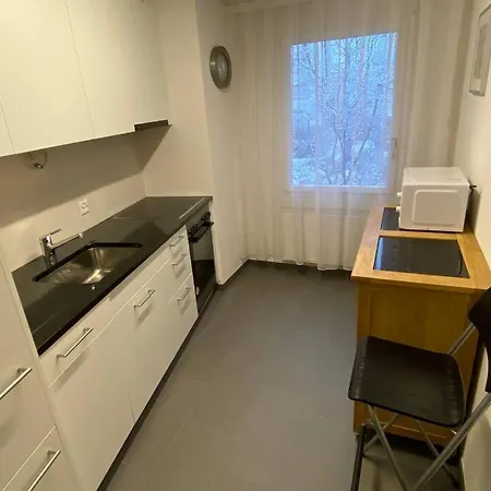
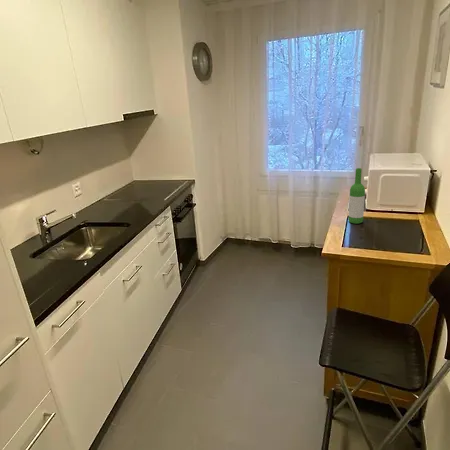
+ wine bottle [347,167,366,225]
